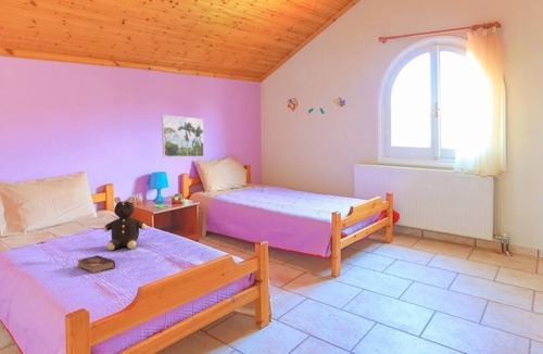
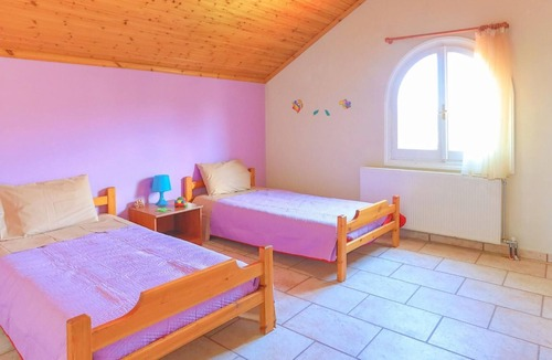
- book [76,254,116,274]
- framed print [161,114,205,157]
- teddy bear [102,195,148,251]
